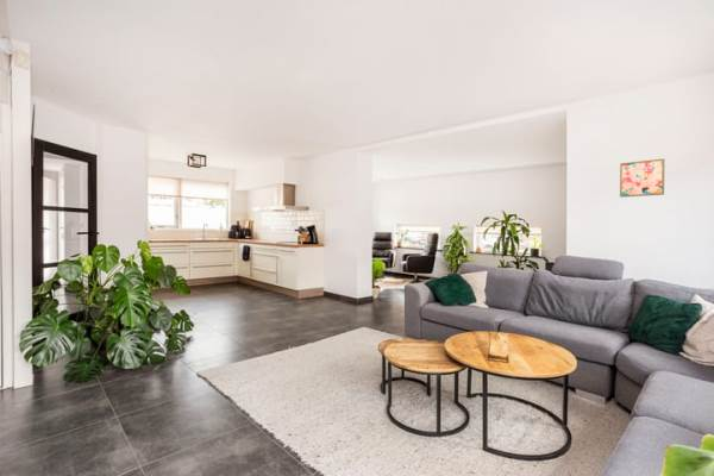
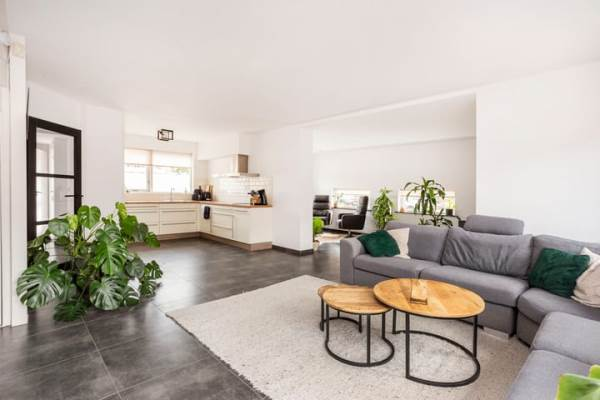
- wall art [619,157,666,199]
